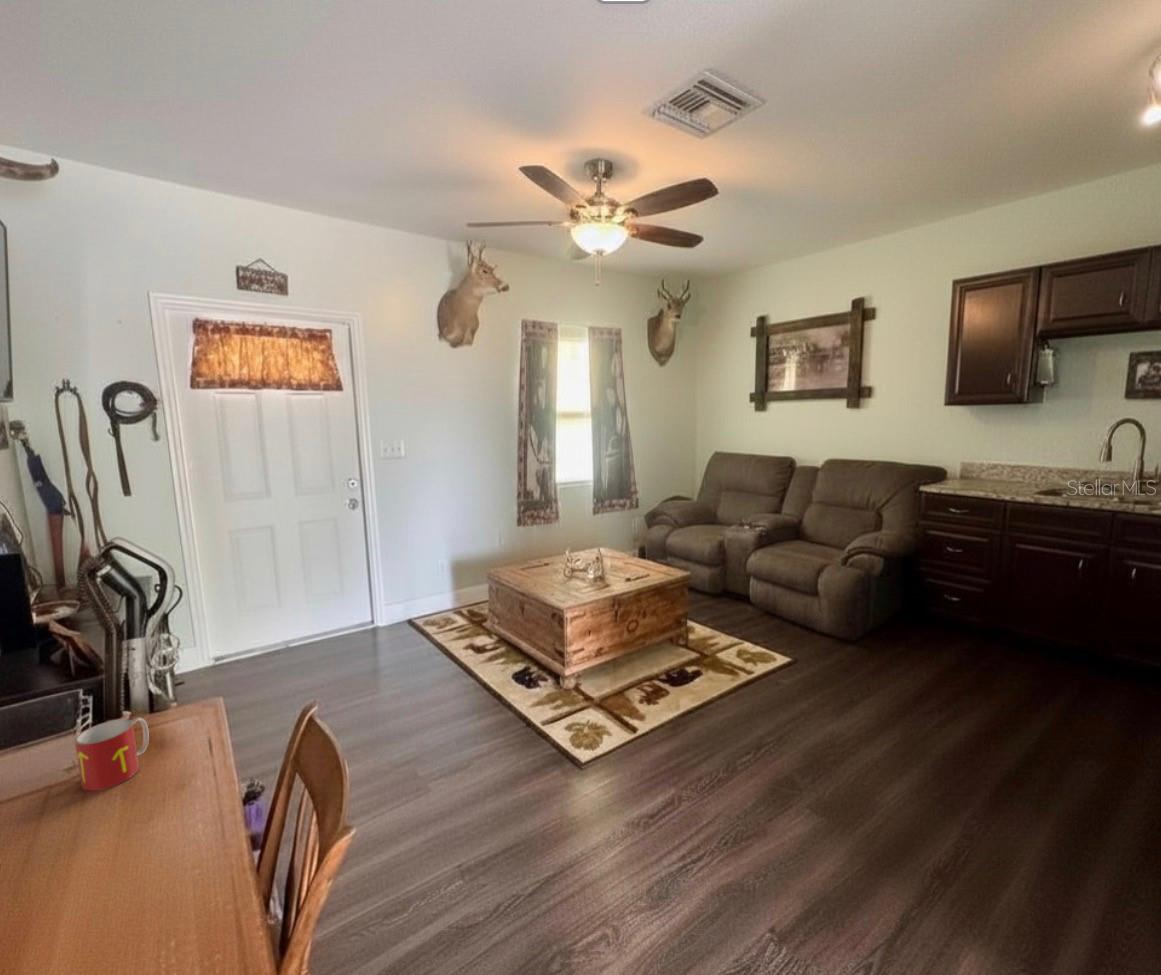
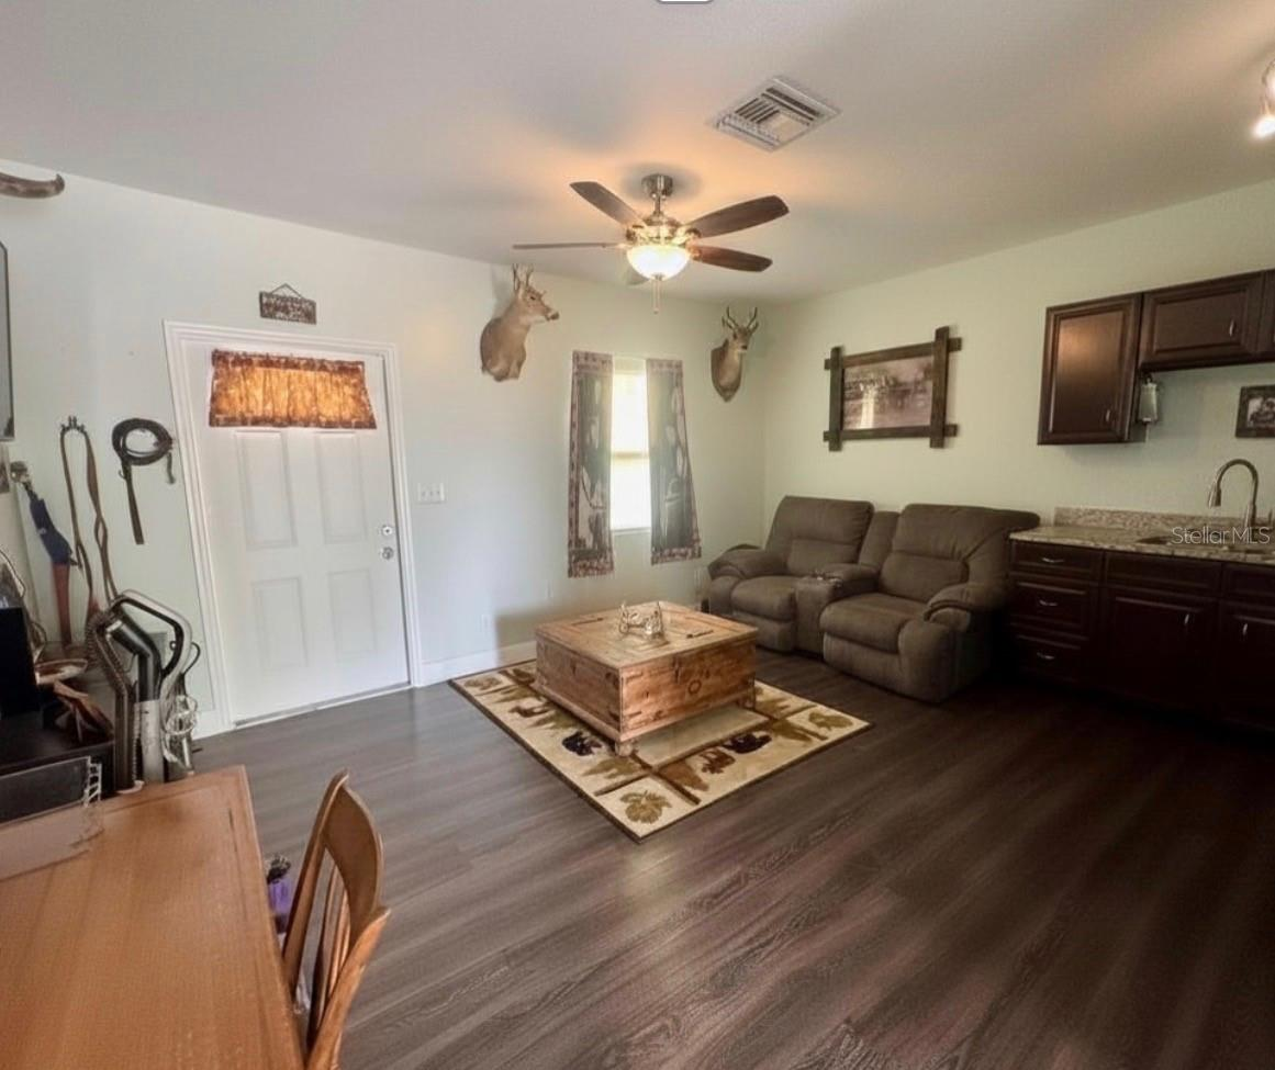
- mug [74,717,150,792]
